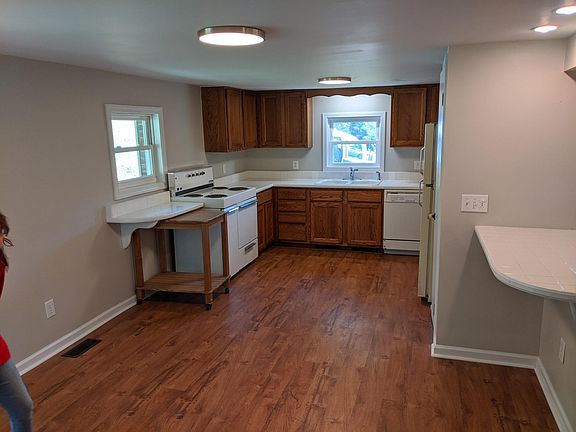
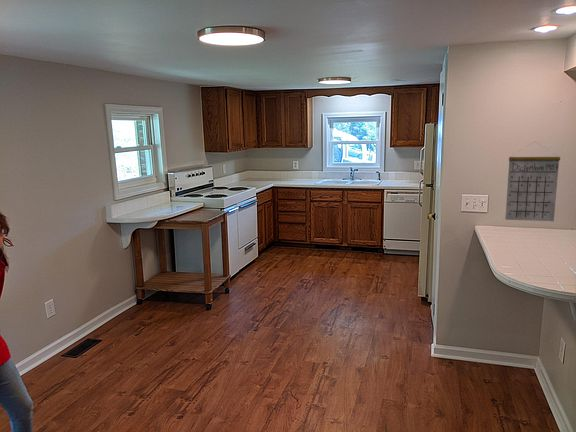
+ calendar [504,141,561,222]
